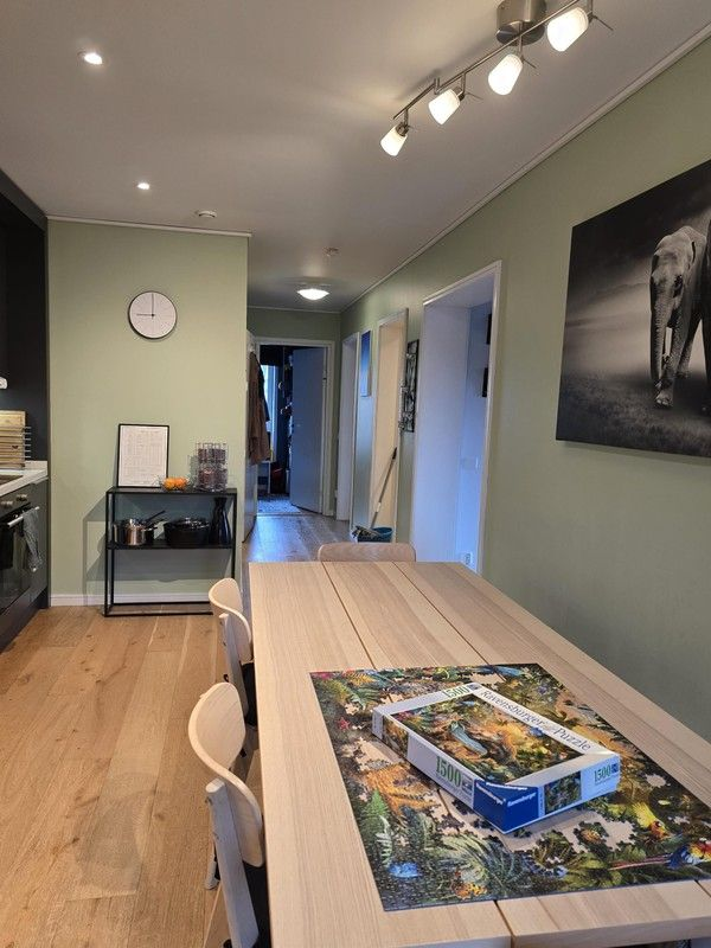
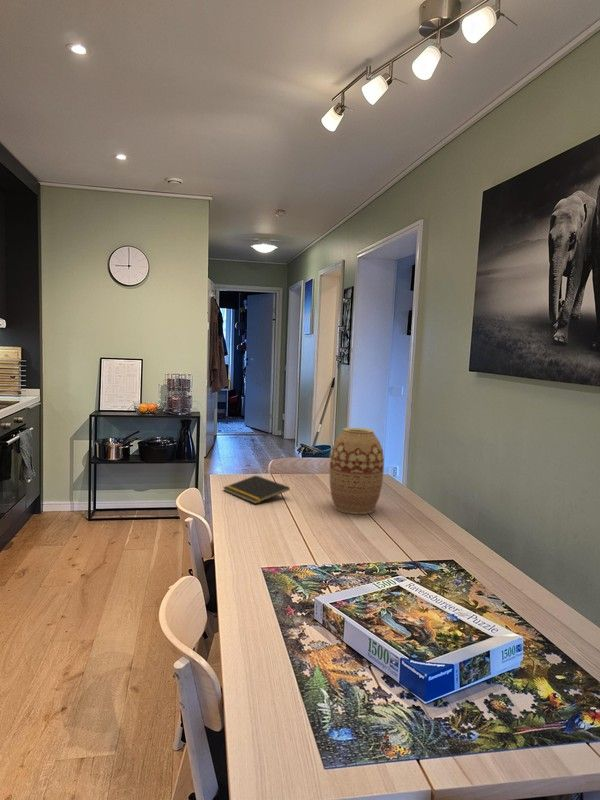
+ vase [329,427,385,515]
+ notepad [222,474,291,505]
